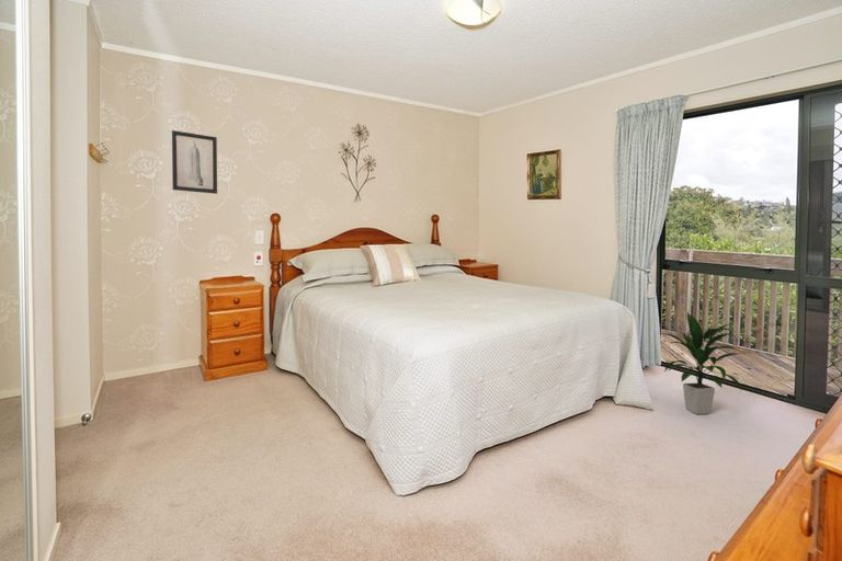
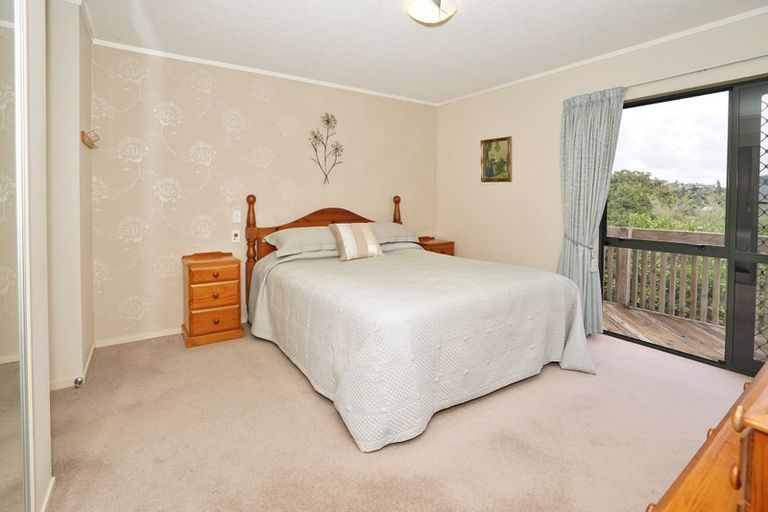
- indoor plant [659,311,744,415]
- wall art [171,129,218,195]
